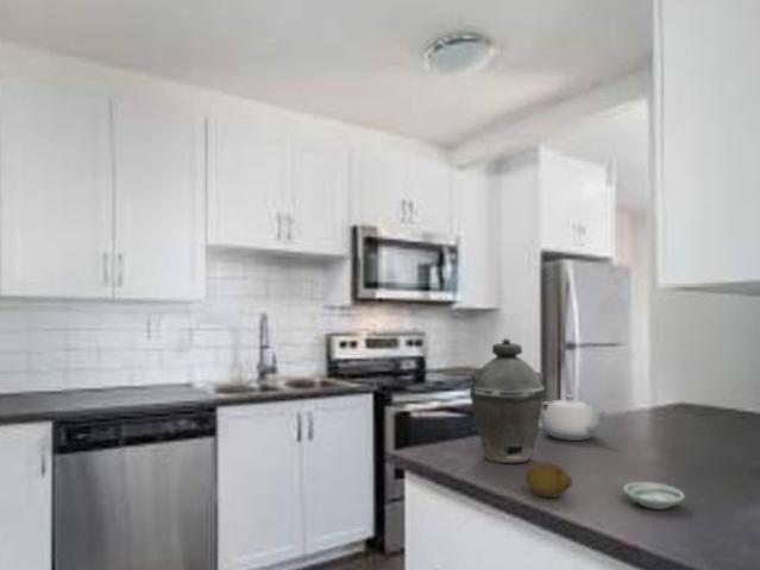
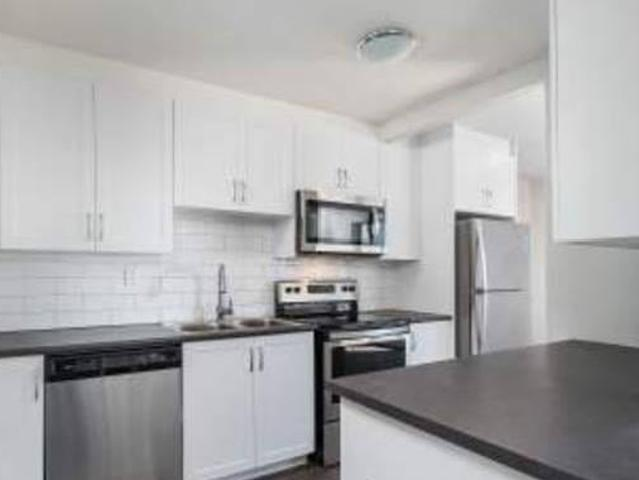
- saucer [622,481,685,511]
- teapot [541,393,609,442]
- fruit [525,462,573,499]
- kettle [469,337,546,466]
